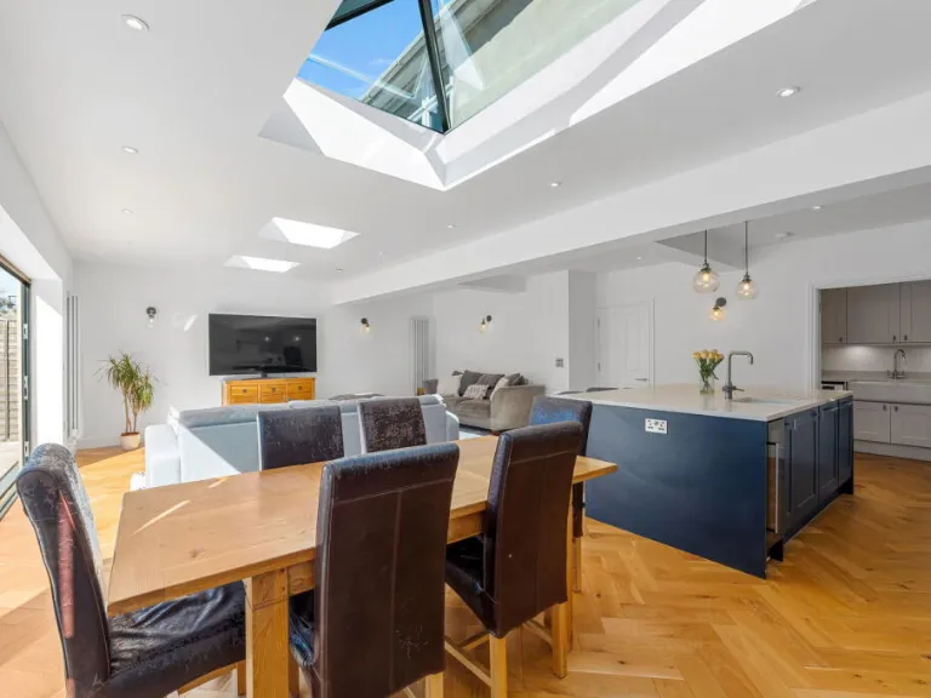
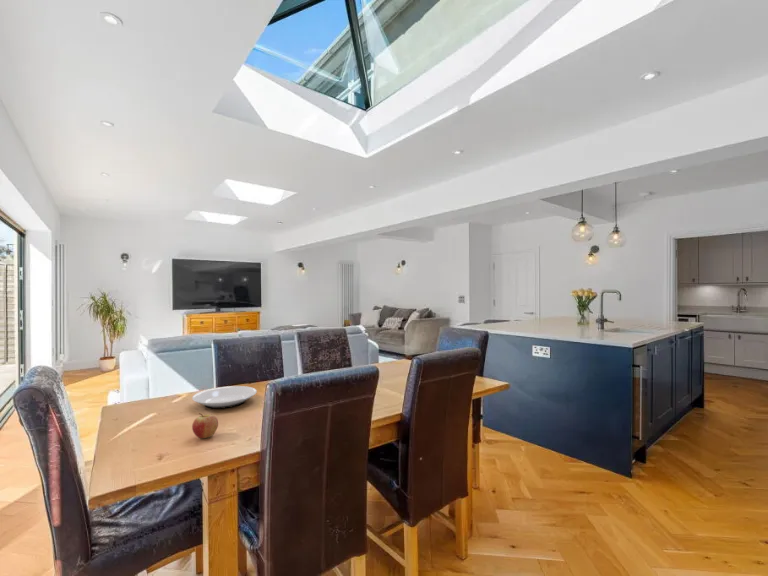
+ fruit [191,412,219,439]
+ plate [191,385,258,410]
